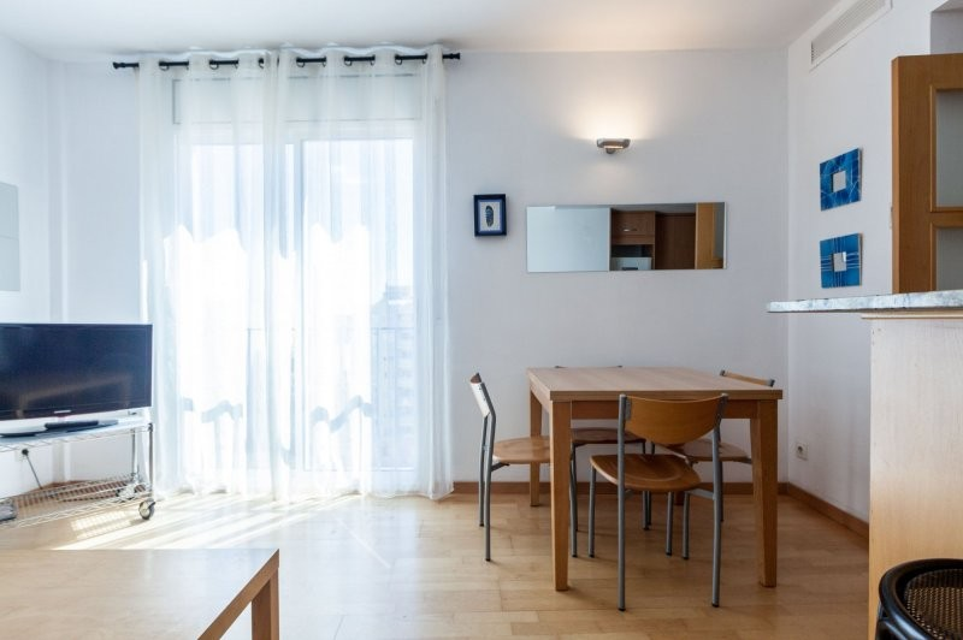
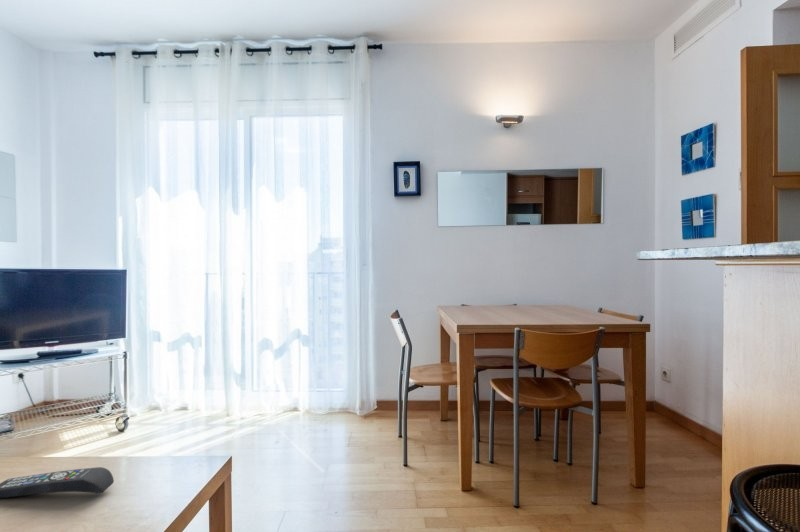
+ remote control [0,466,115,499]
